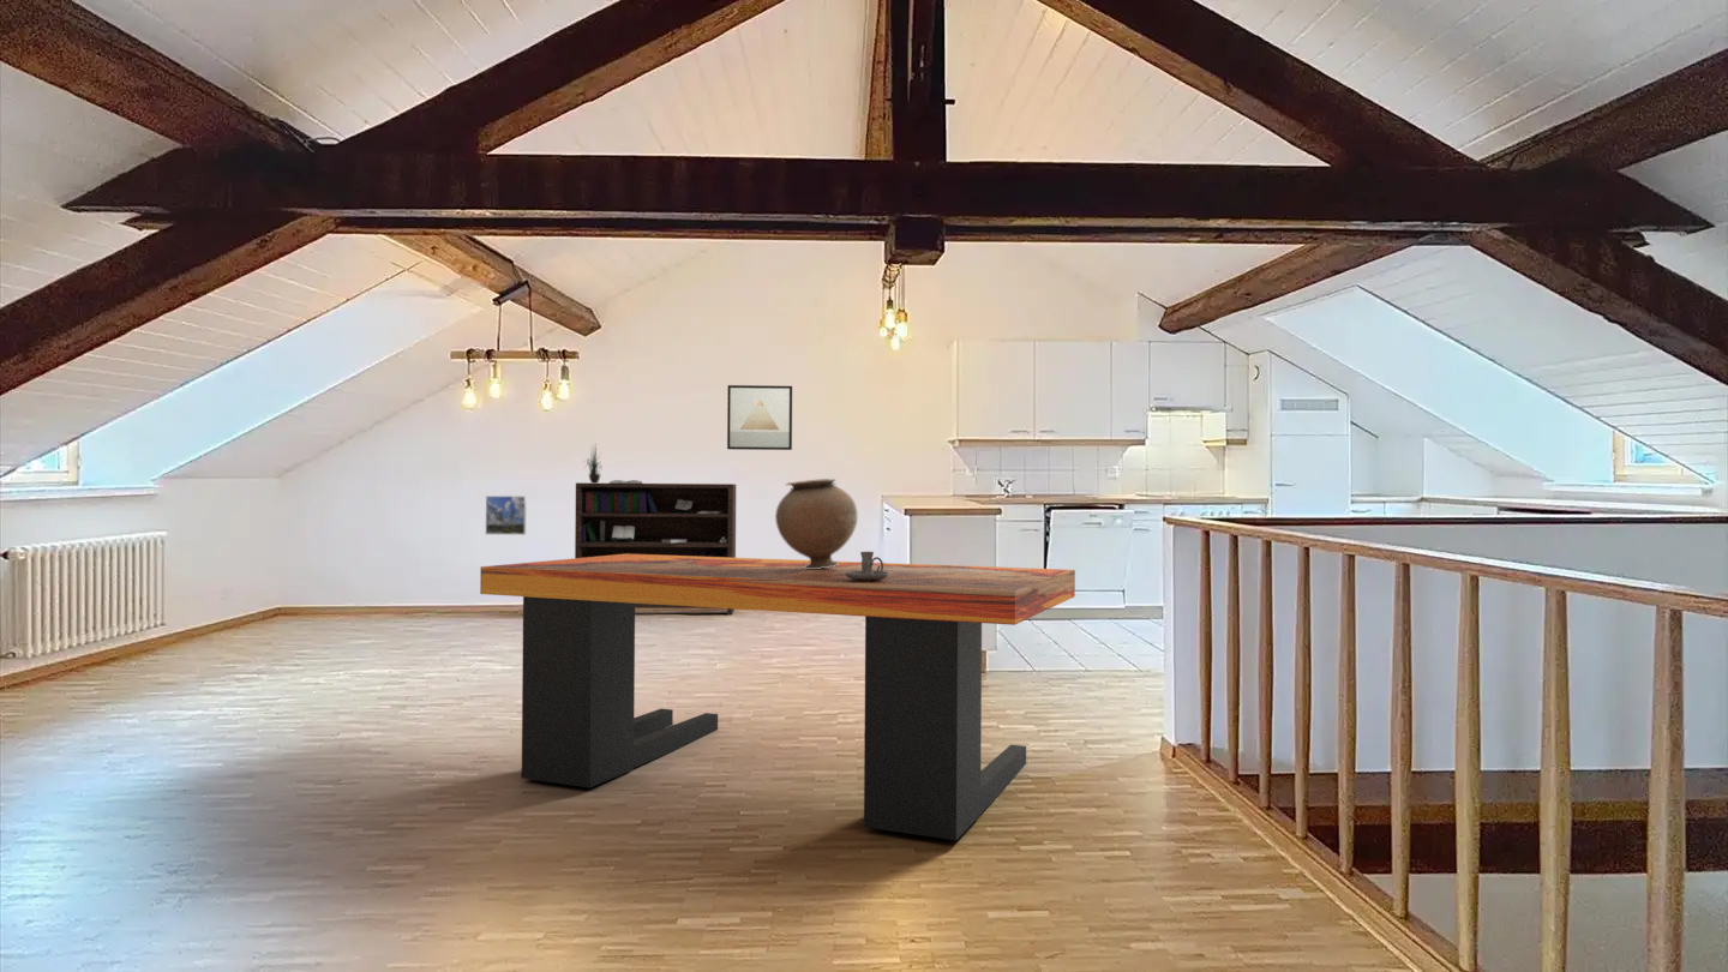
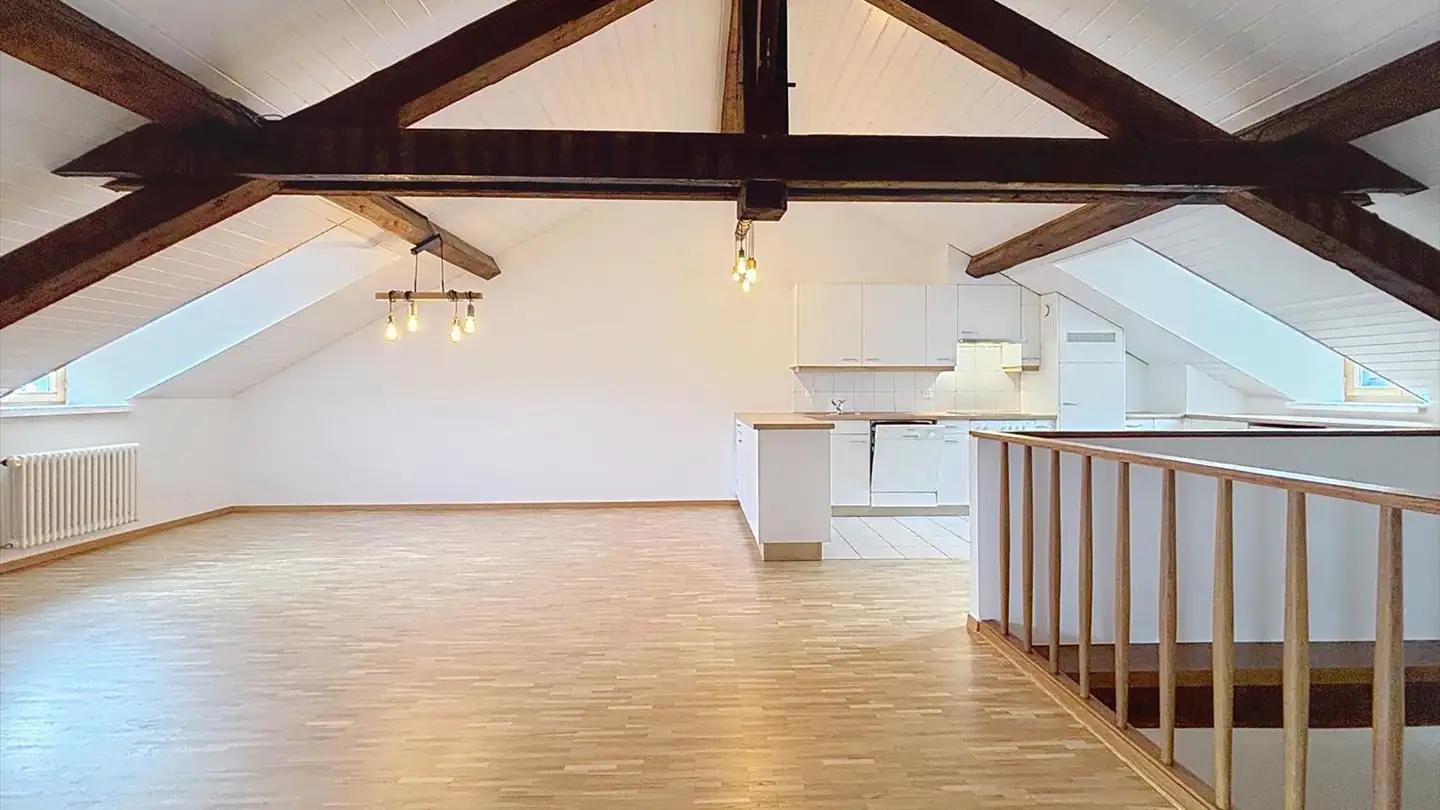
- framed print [485,494,527,536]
- vase [774,478,859,569]
- potted plant [580,444,601,484]
- candle holder [846,551,888,581]
- wall art [726,384,793,451]
- bookshelf [574,479,737,617]
- dining table [479,554,1076,841]
